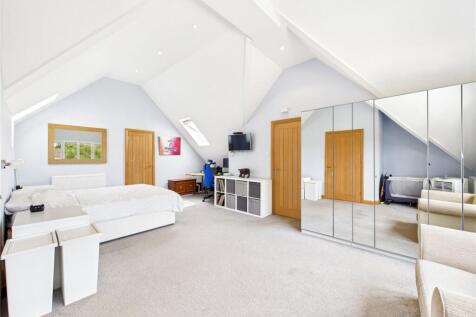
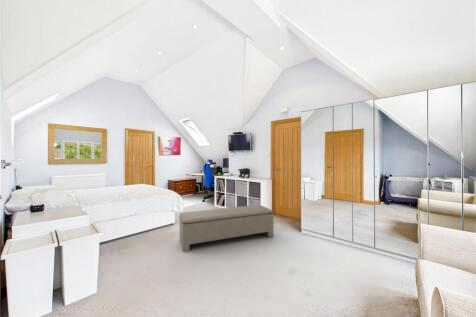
+ bench [178,204,275,253]
